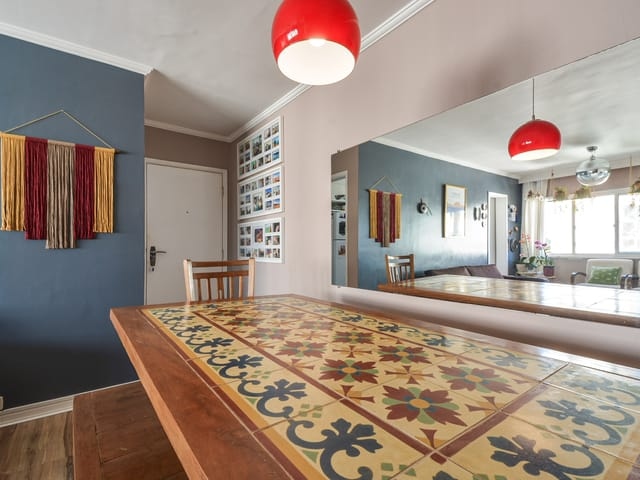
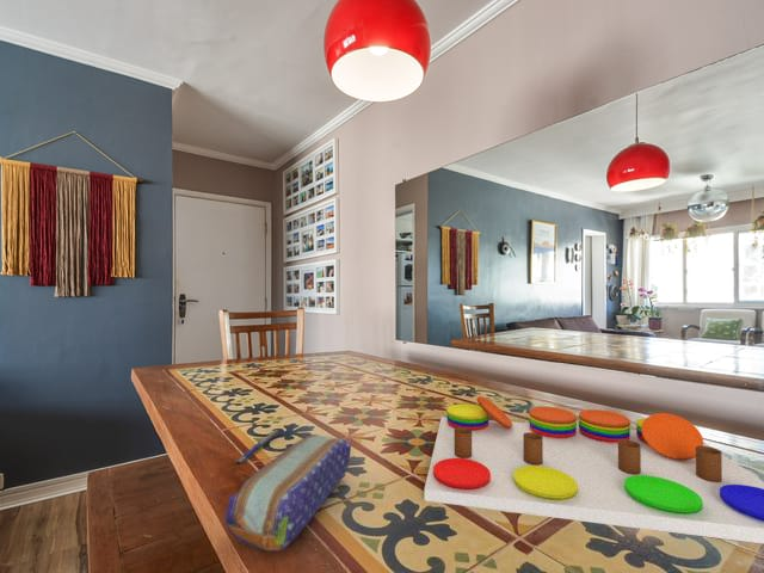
+ pencil case [224,433,352,553]
+ board game [424,395,764,544]
+ pen [234,429,278,464]
